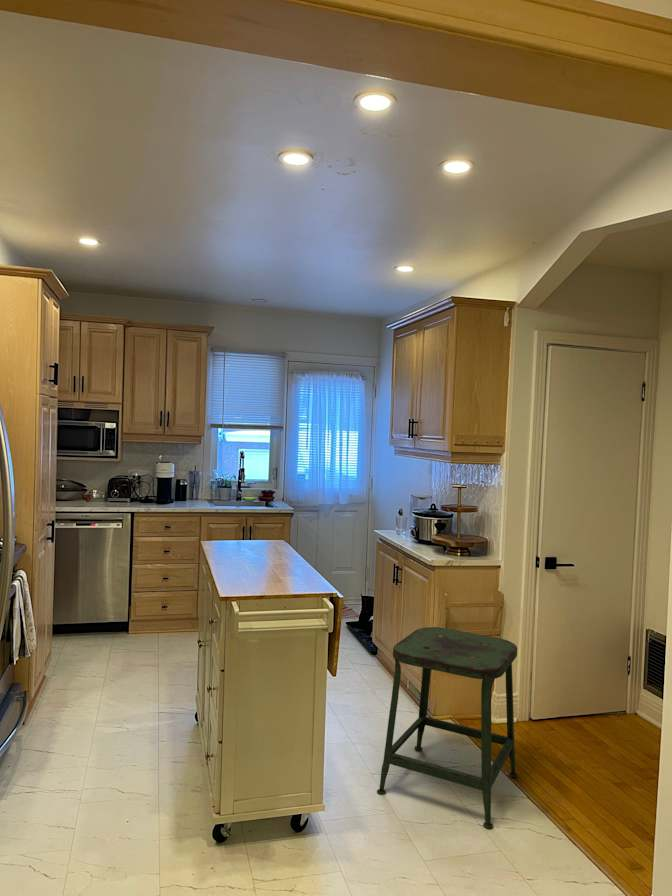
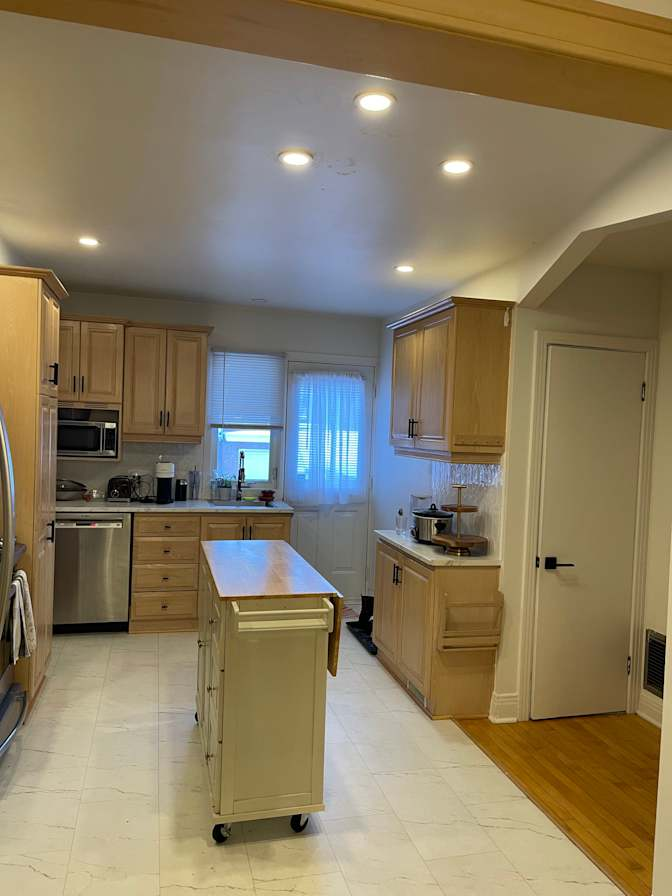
- stool [376,626,518,830]
